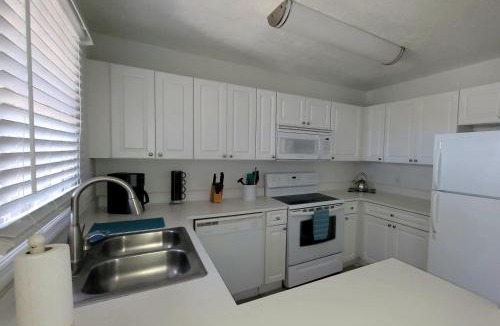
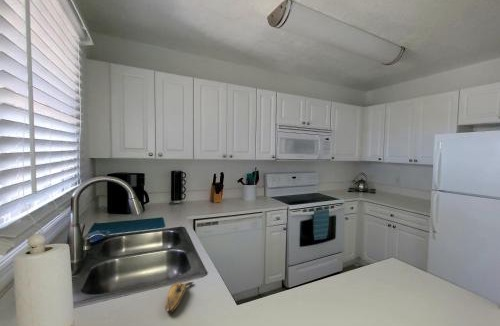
+ banana [164,281,194,314]
